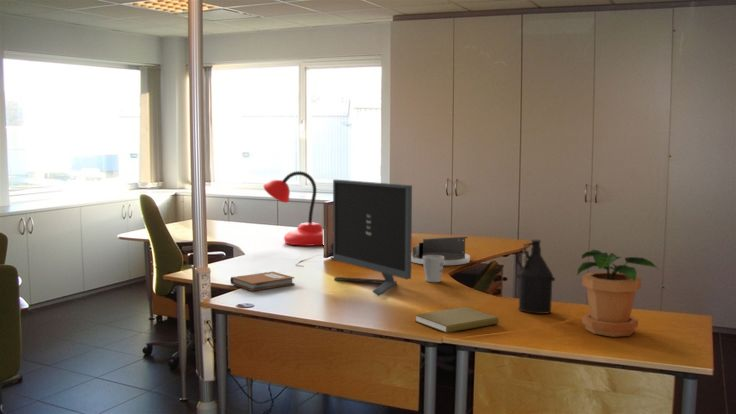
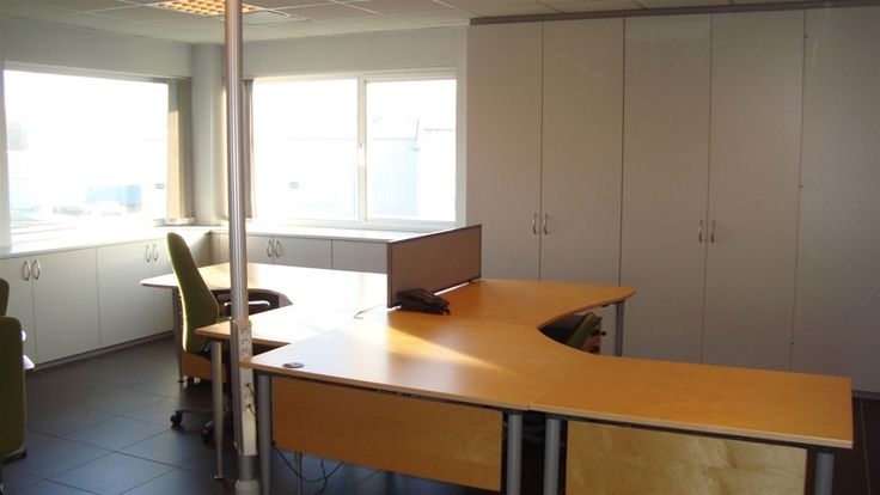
- bottle [515,238,556,315]
- mug [423,255,444,283]
- book [414,306,499,334]
- desk lamp [262,170,324,247]
- notebook [229,271,296,292]
- monitor [332,179,413,298]
- potted plant [576,248,660,338]
- desk organizer [411,236,471,266]
